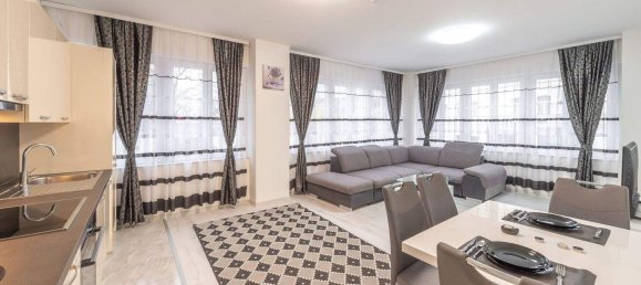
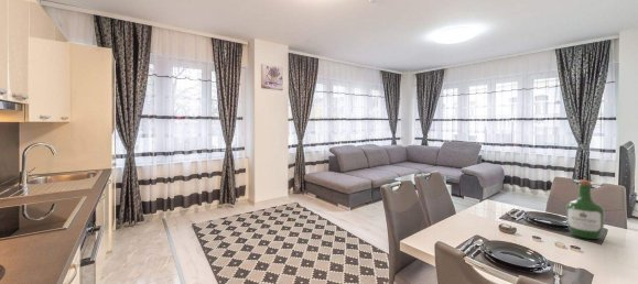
+ wine bottle [565,178,606,240]
